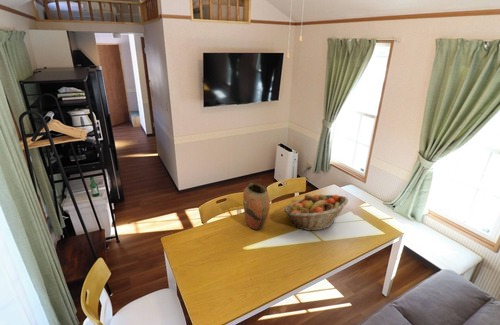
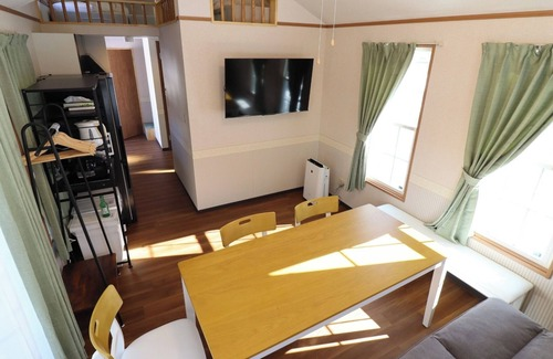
- vase [242,182,271,231]
- fruit basket [283,193,349,231]
